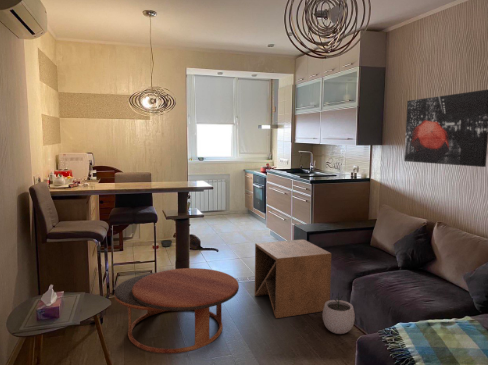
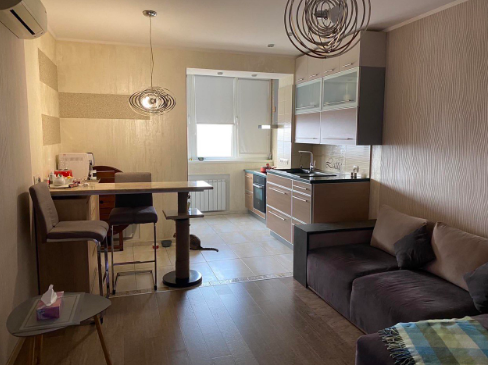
- side table [254,239,332,319]
- plant pot [321,292,356,335]
- wall art [403,88,488,168]
- coffee table [113,267,240,354]
